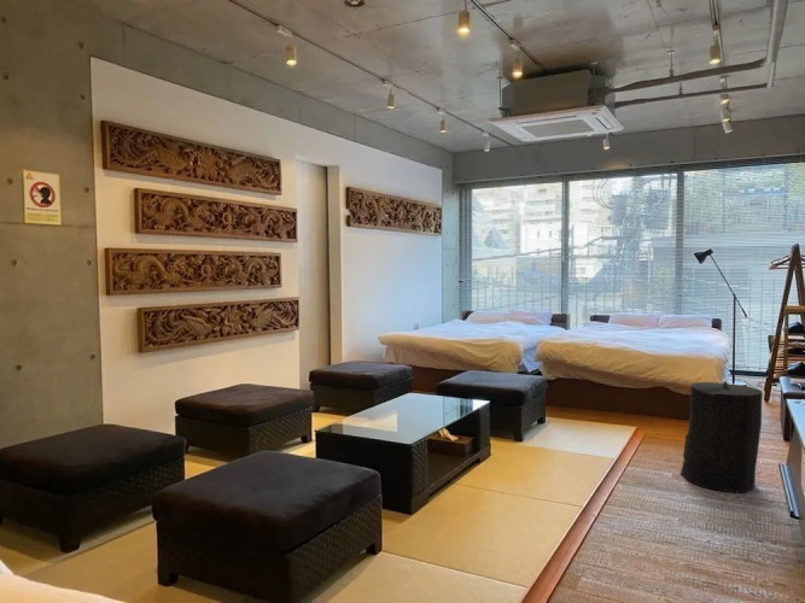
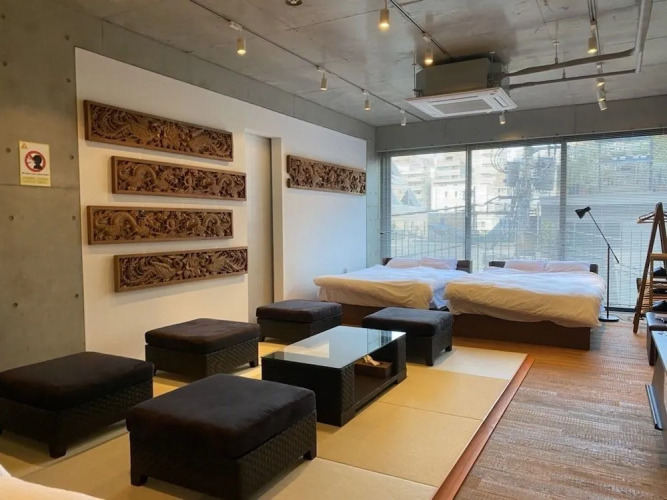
- trash can [679,380,764,493]
